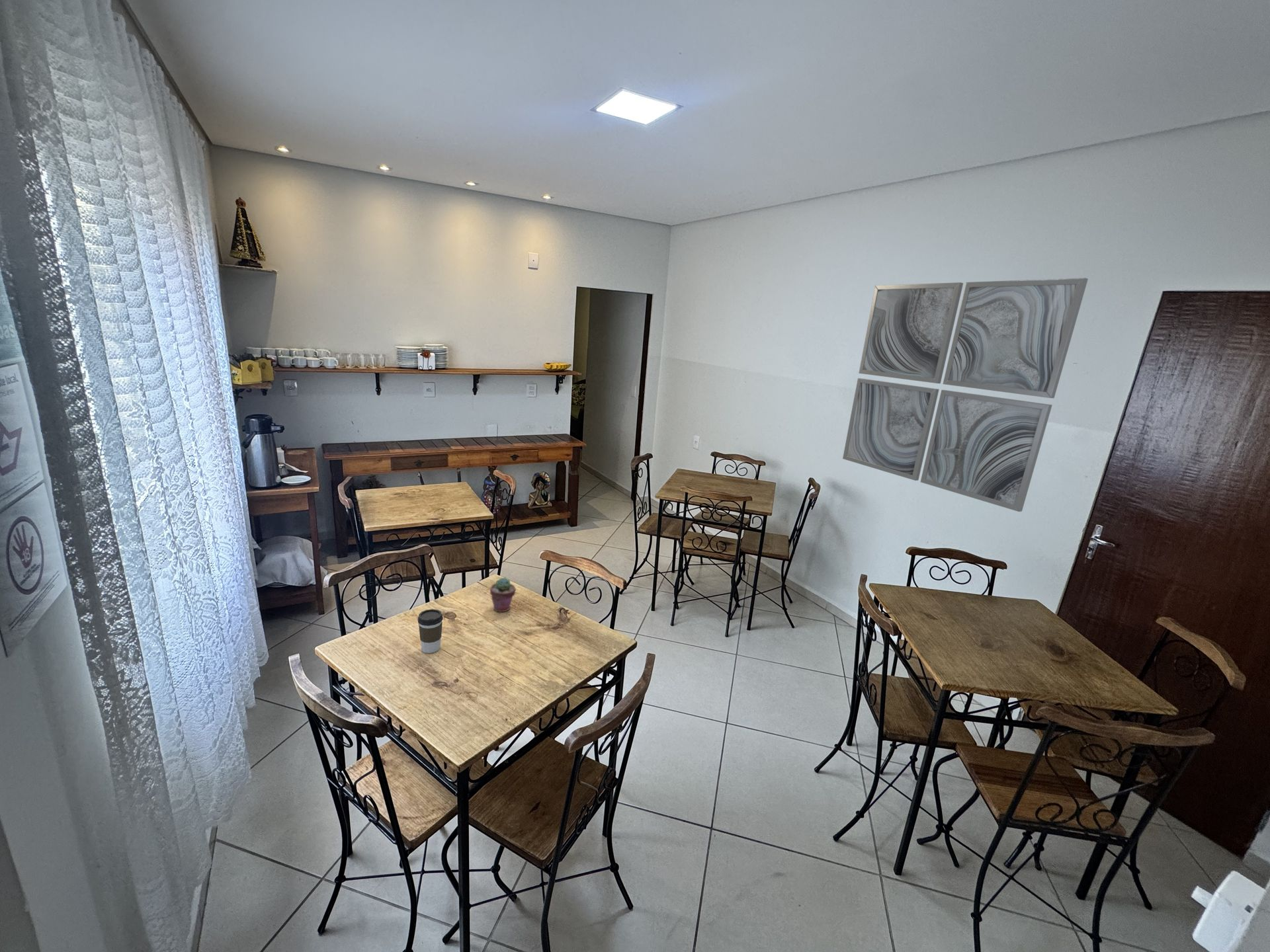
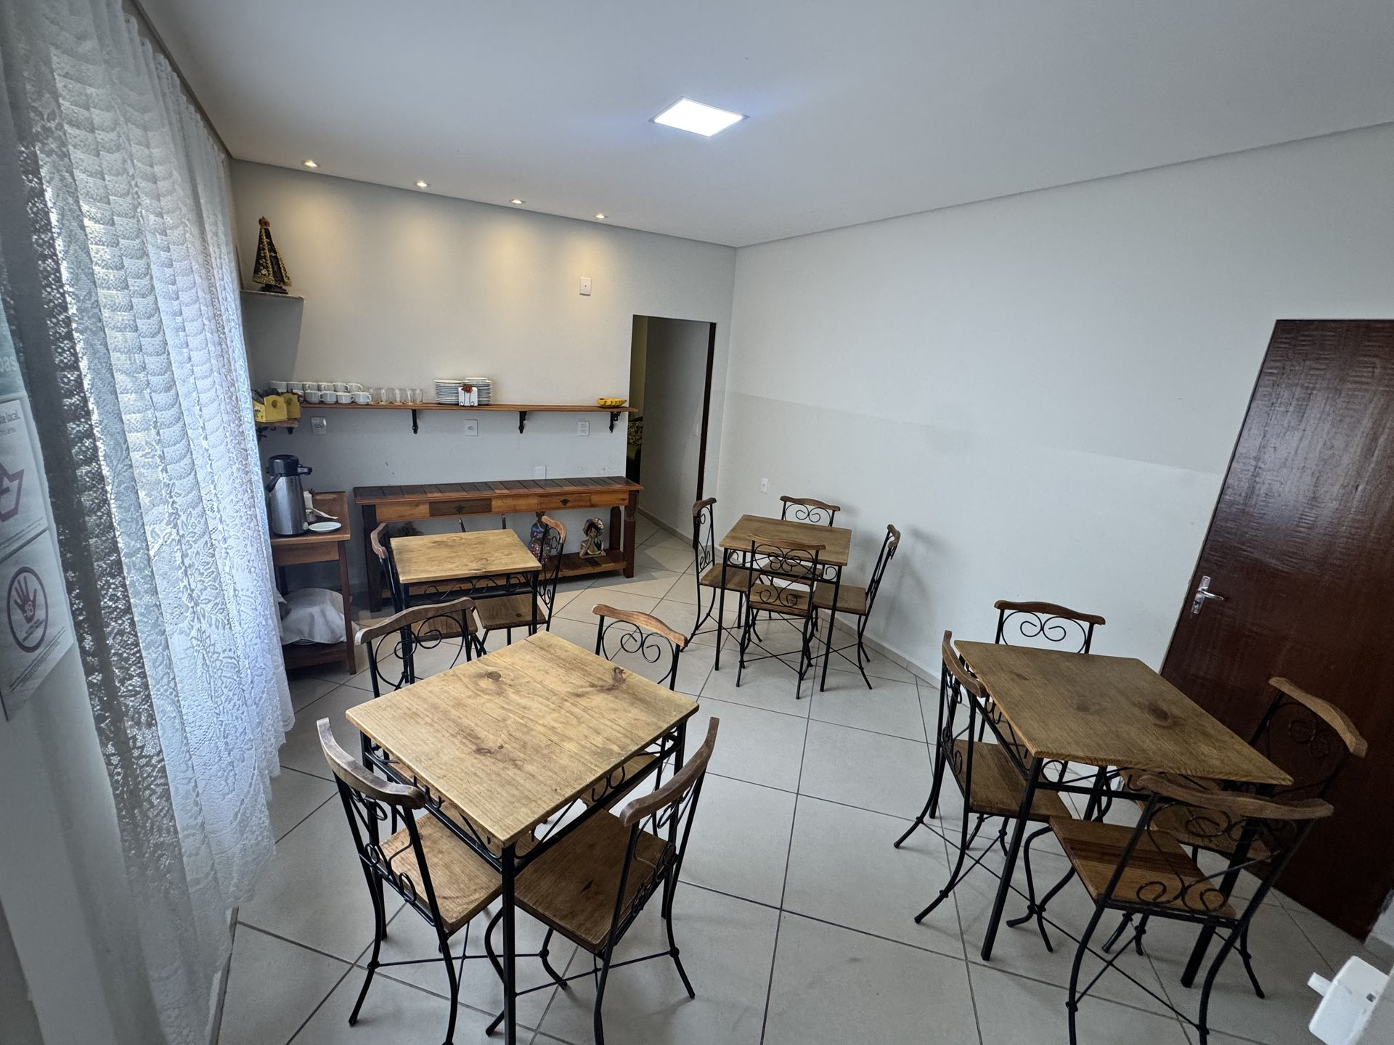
- coffee cup [417,608,444,654]
- wall art [842,278,1089,512]
- potted succulent [489,576,516,613]
